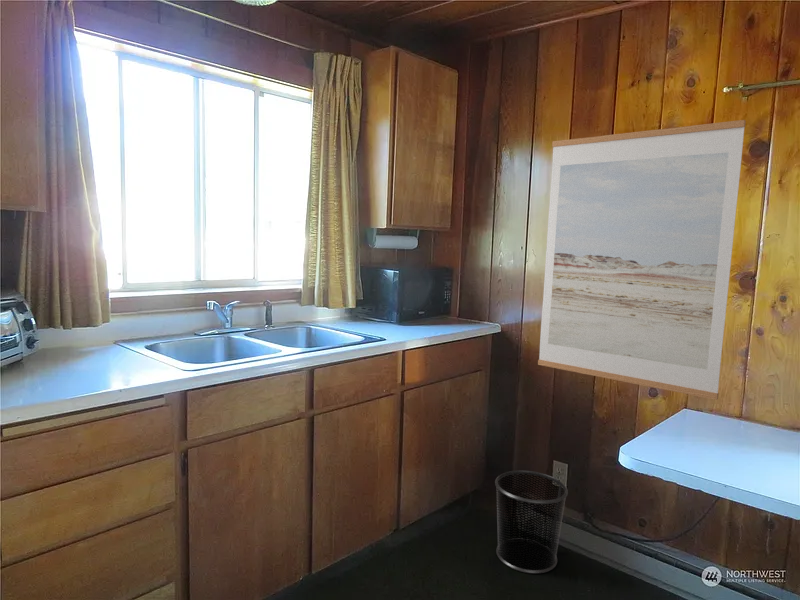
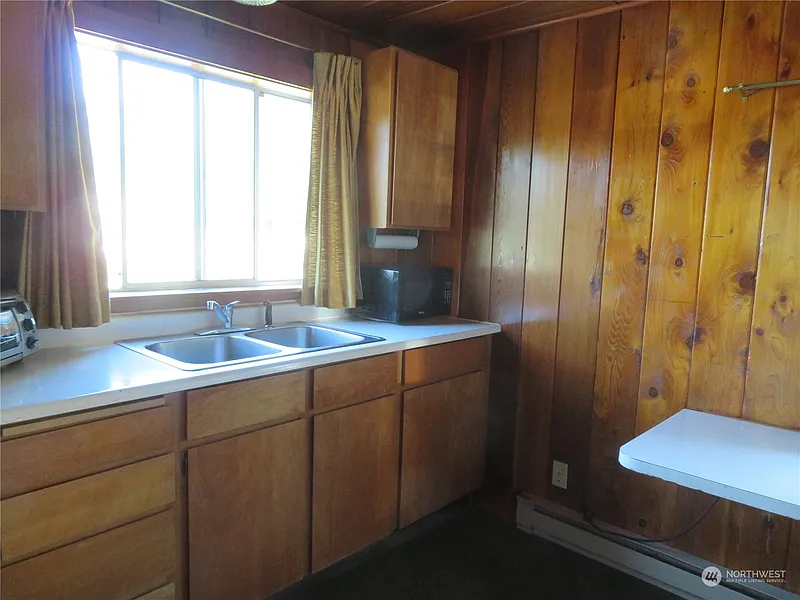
- waste bin [494,470,569,575]
- wall art [537,119,747,401]
